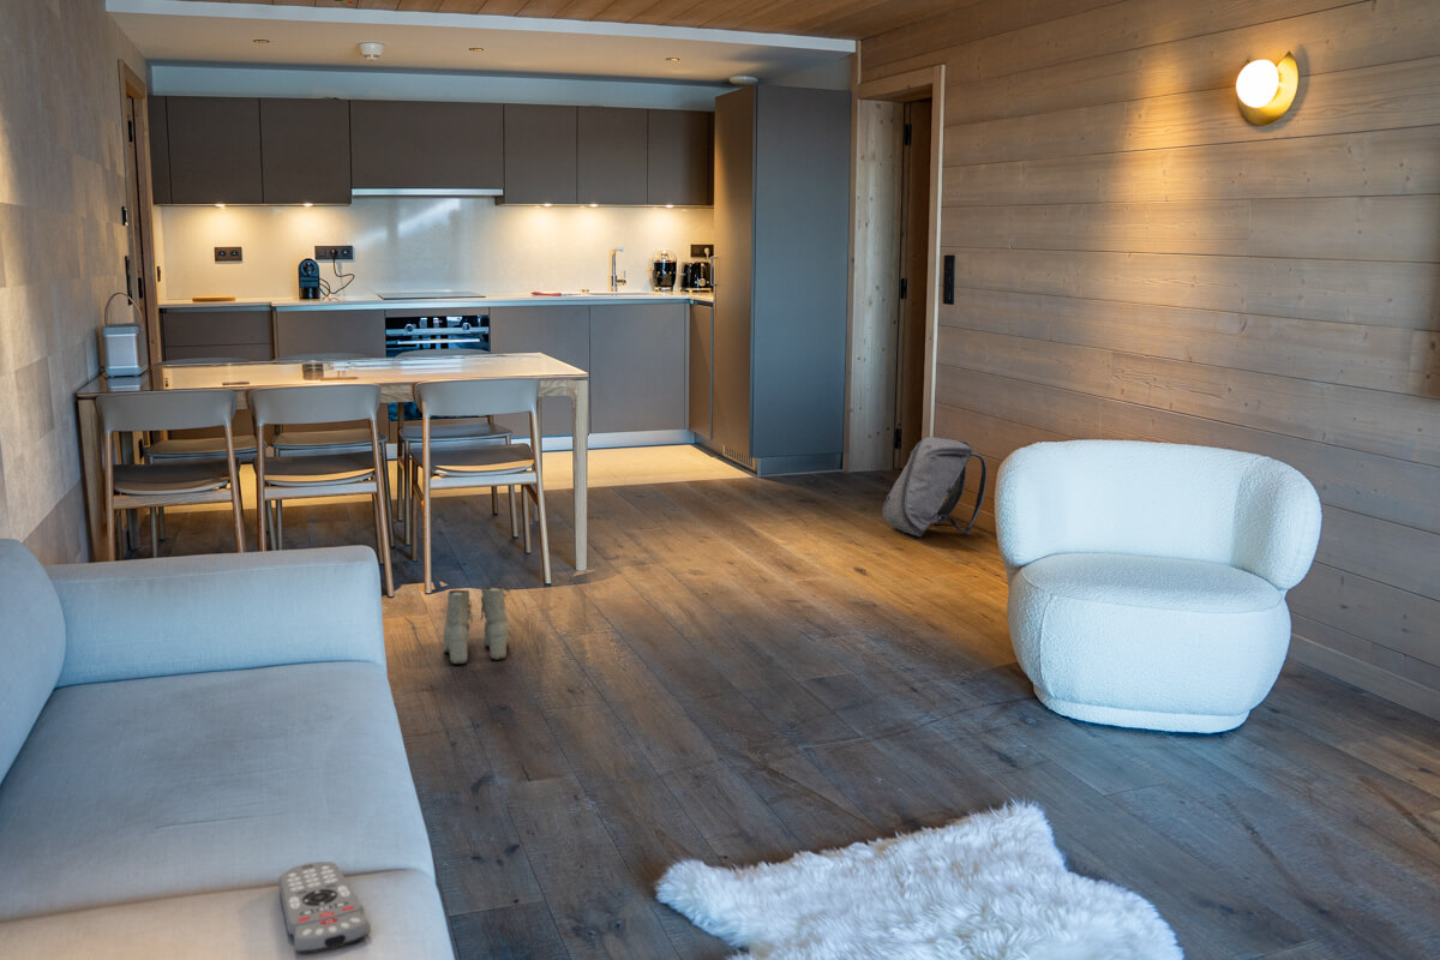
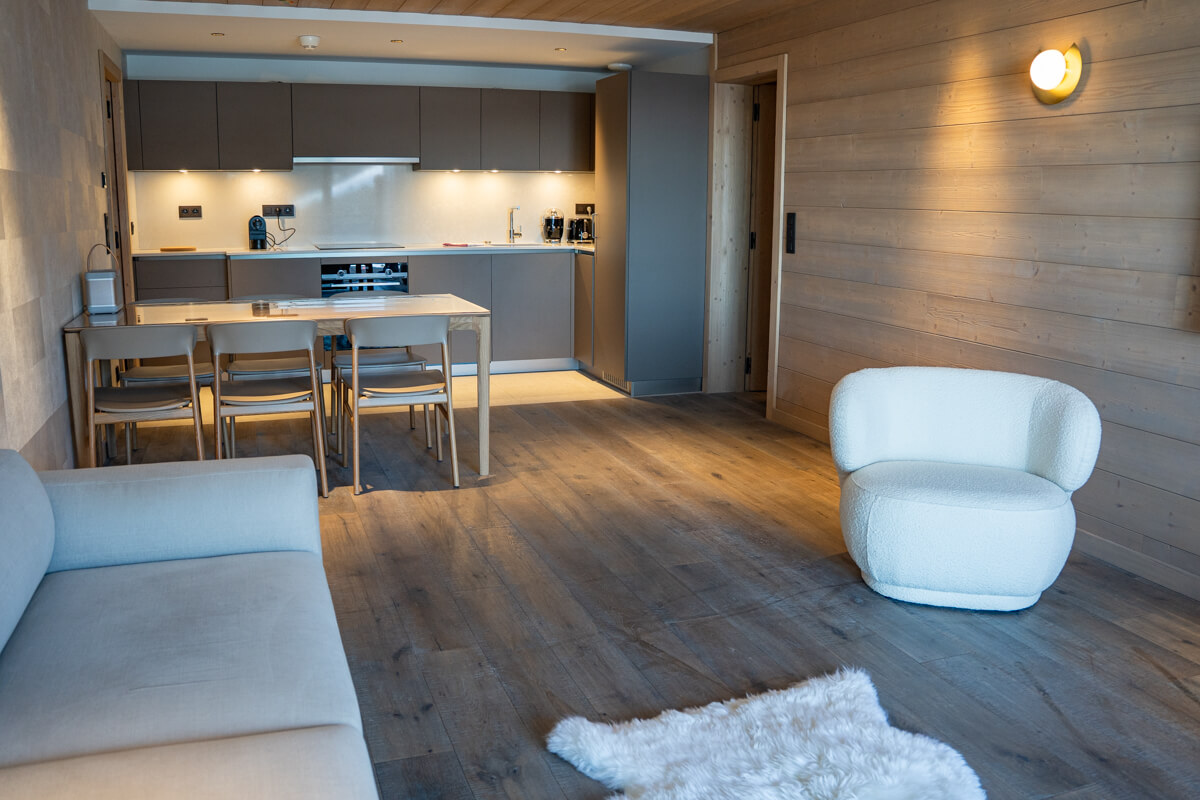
- boots [442,586,510,665]
- remote control [277,860,372,955]
- backpack [881,436,988,538]
